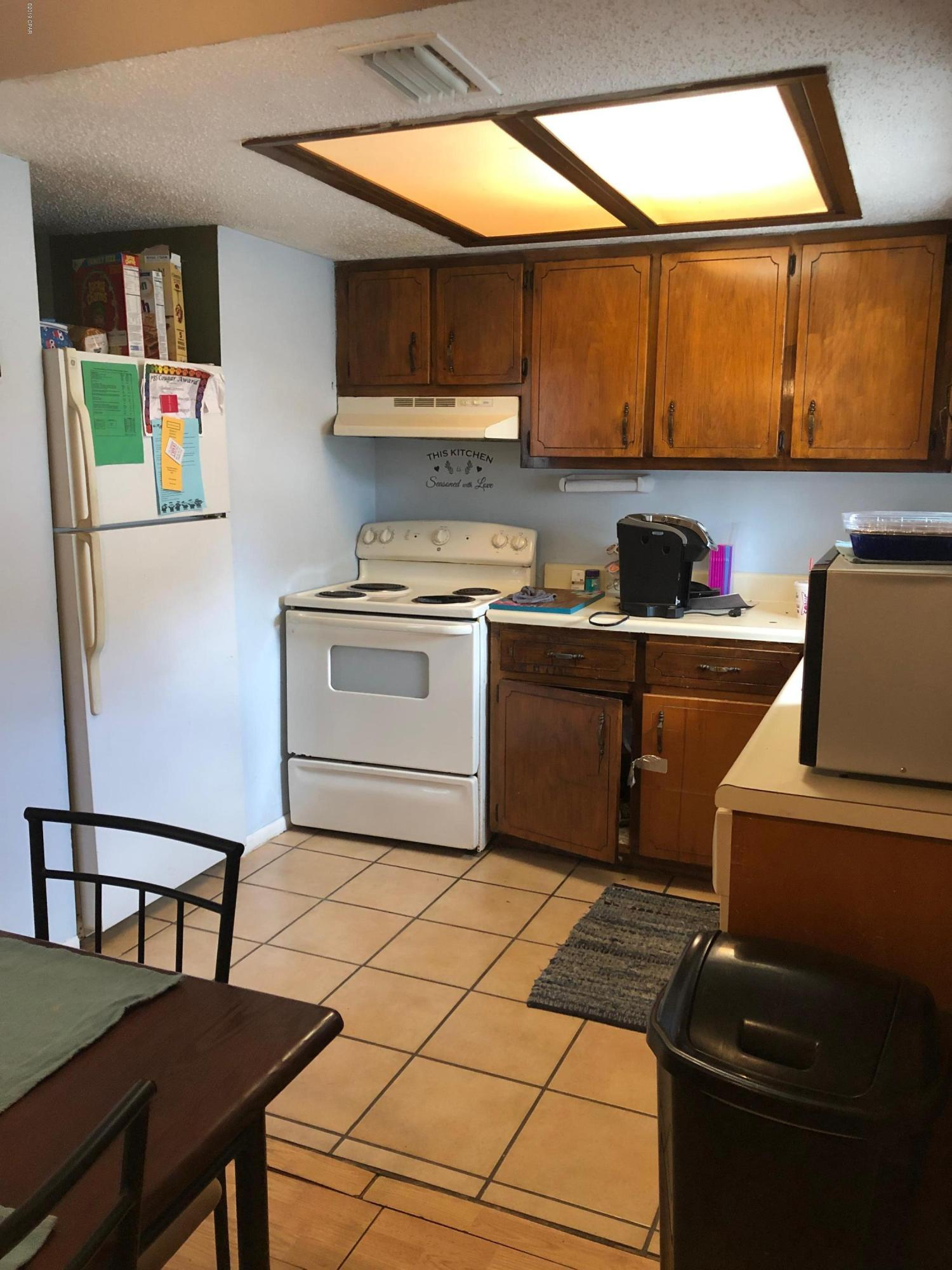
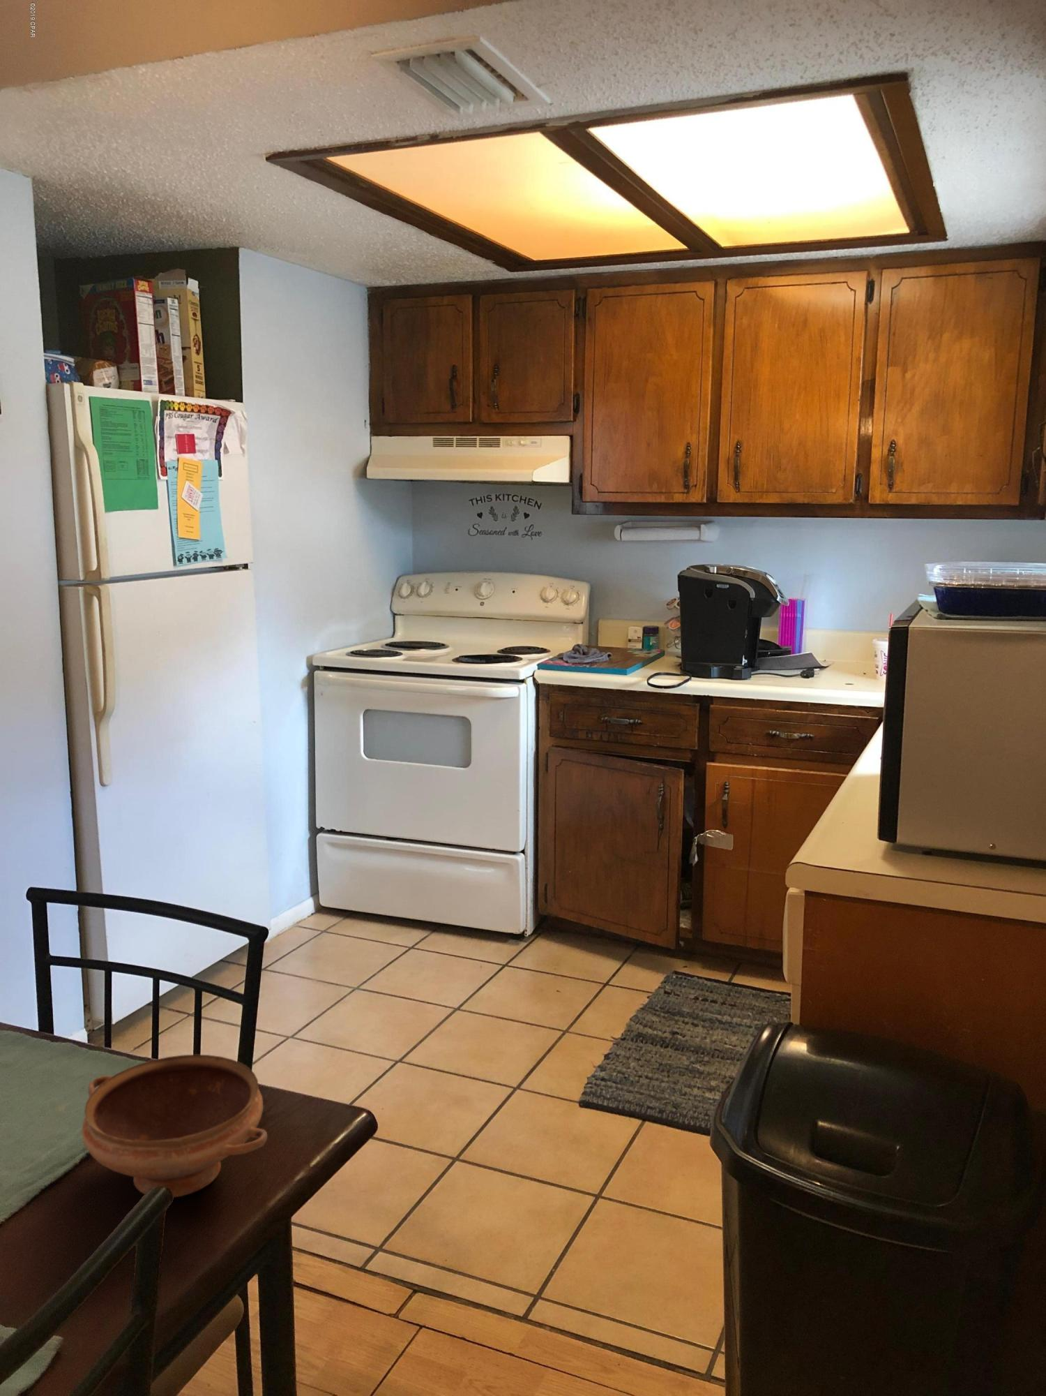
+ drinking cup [81,1054,268,1198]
